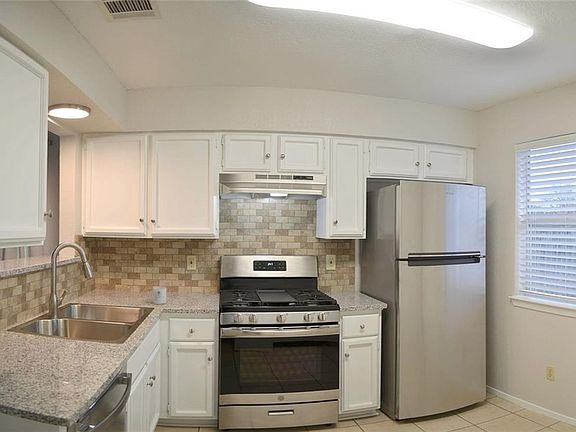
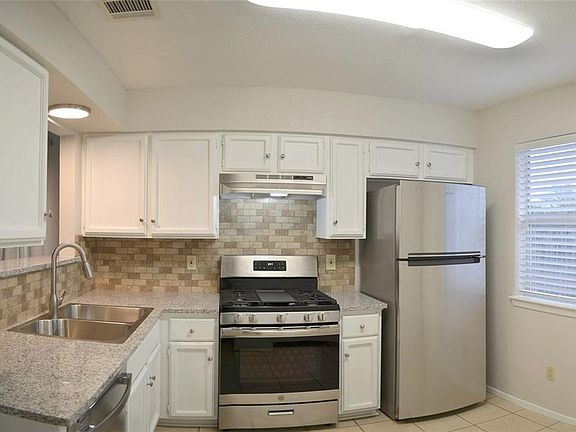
- mug [148,286,167,305]
